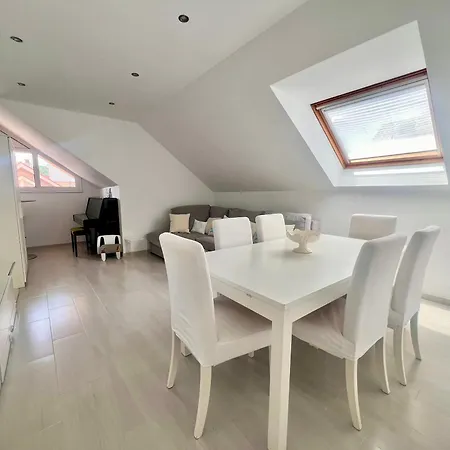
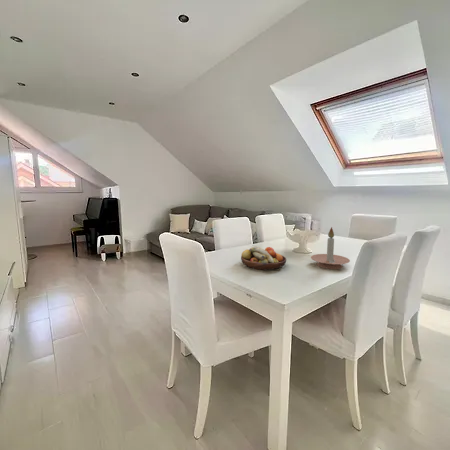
+ fruit bowl [240,245,287,271]
+ candle holder [310,226,351,270]
